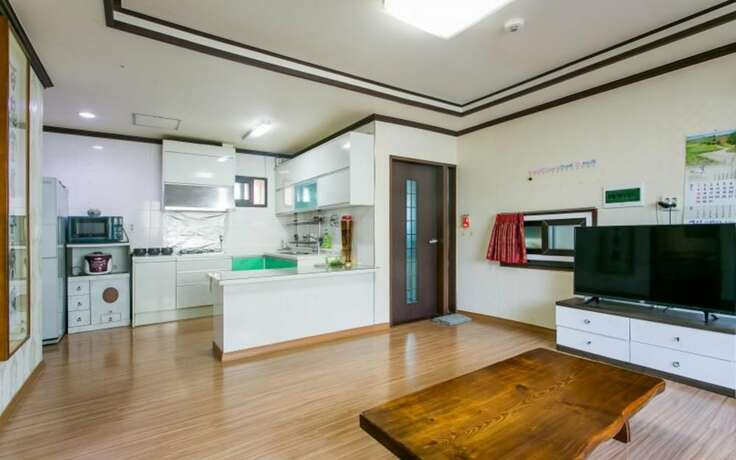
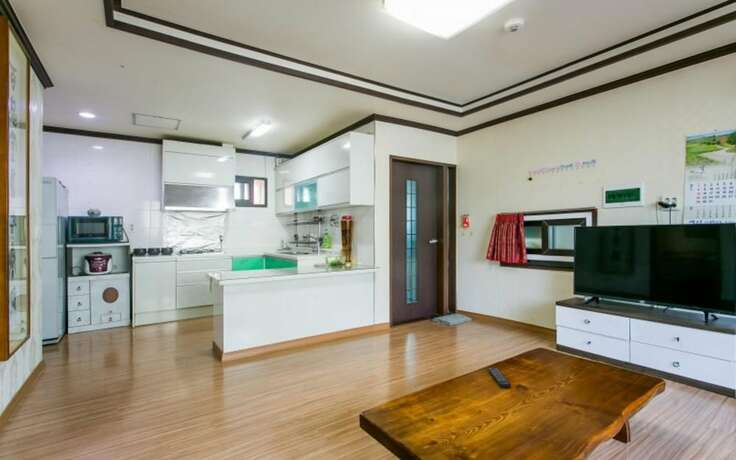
+ remote control [486,367,512,389]
